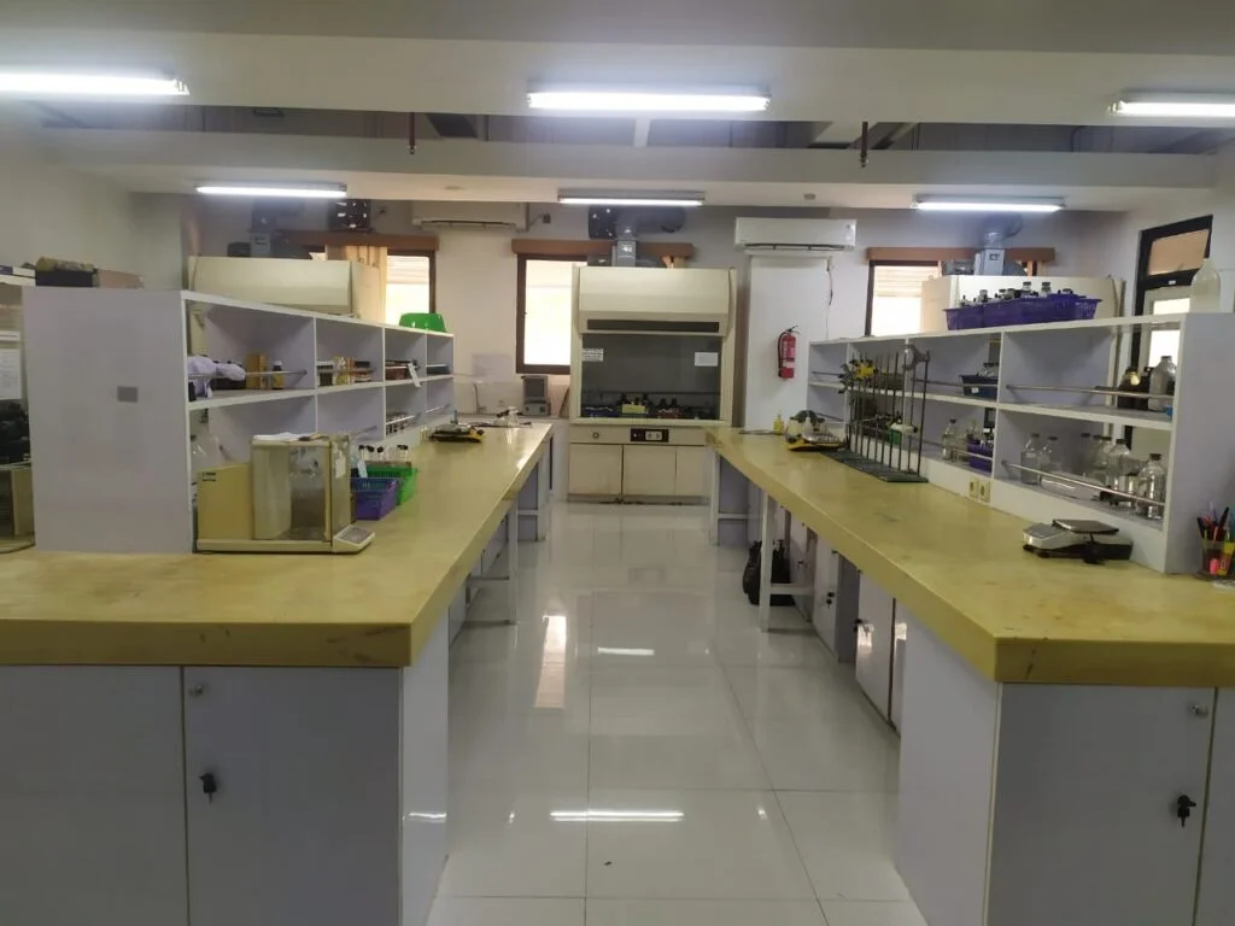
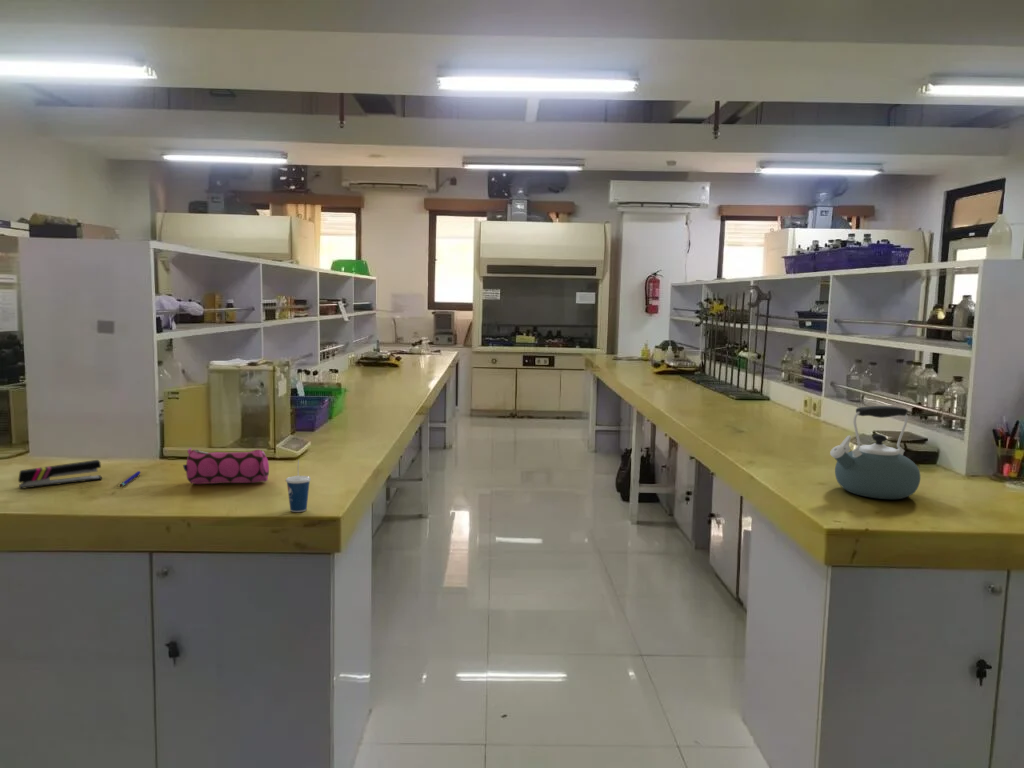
+ cup [285,459,312,513]
+ pencil case [182,447,270,485]
+ kettle [829,405,921,500]
+ stapler [17,459,103,490]
+ pen [119,470,142,488]
